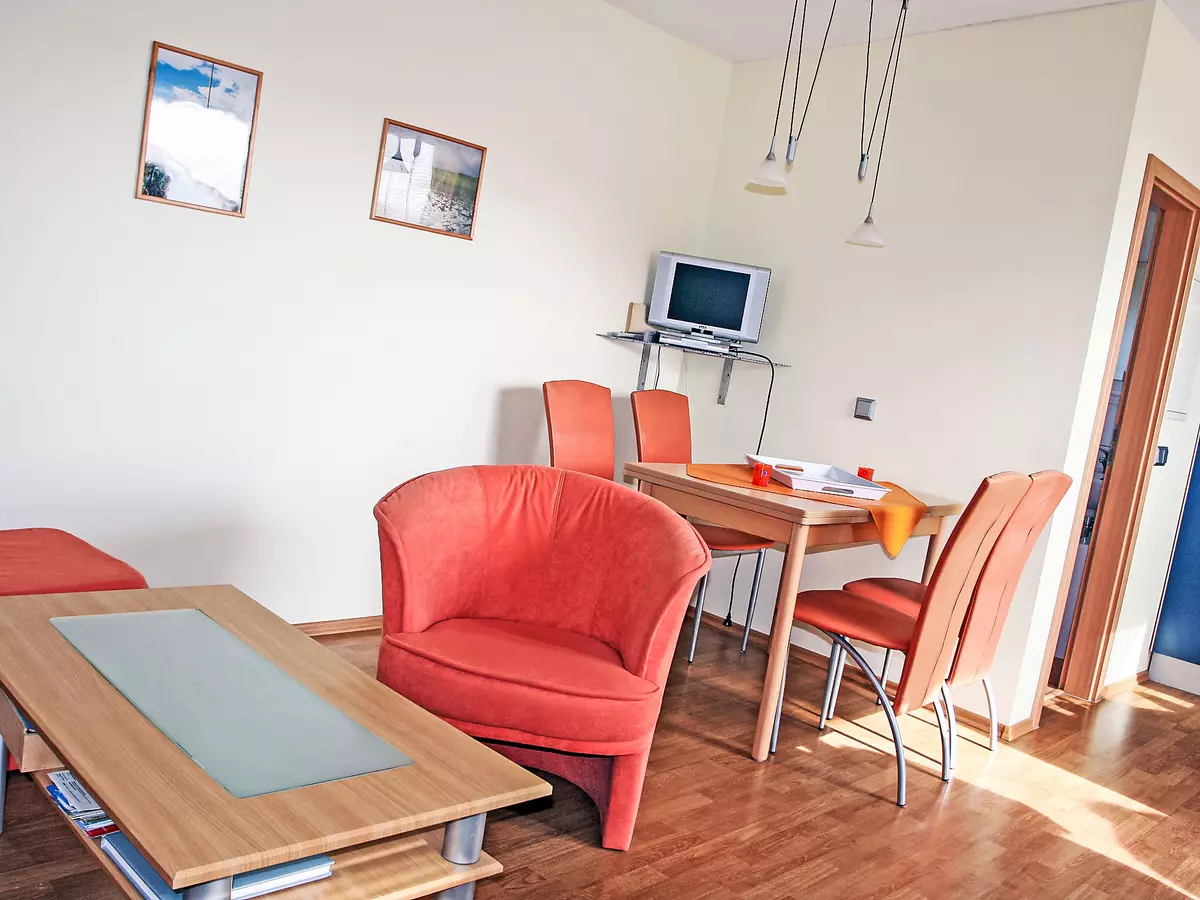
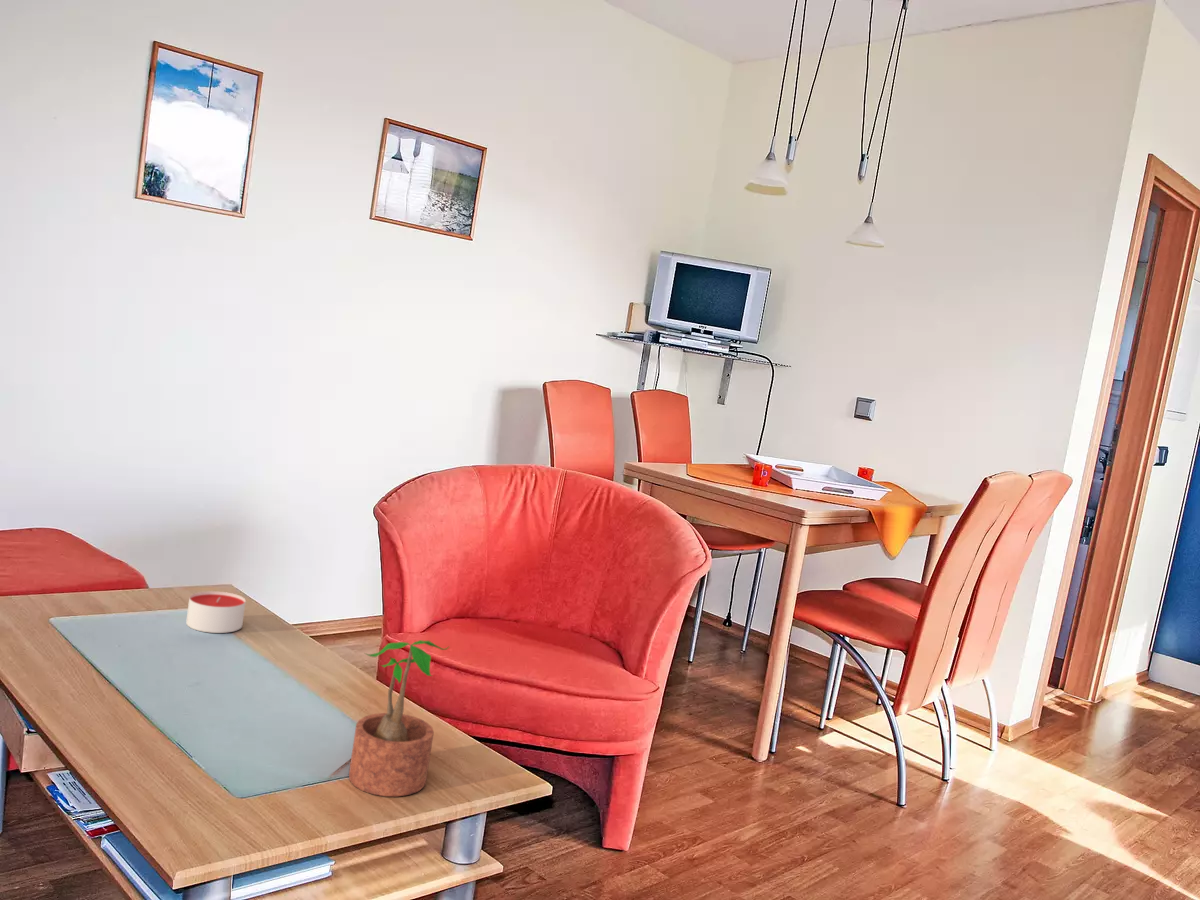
+ potted plant [348,639,451,797]
+ candle [185,590,247,634]
